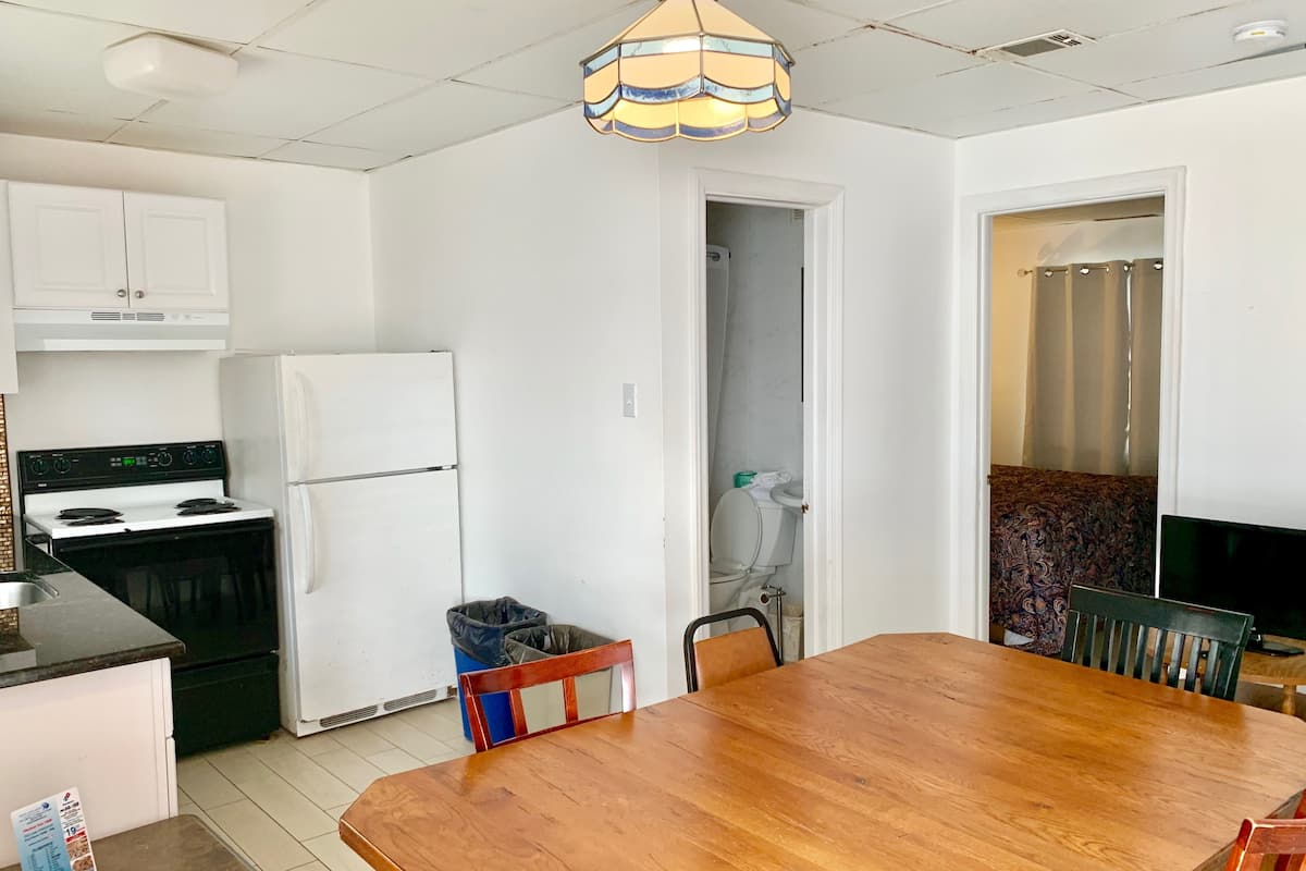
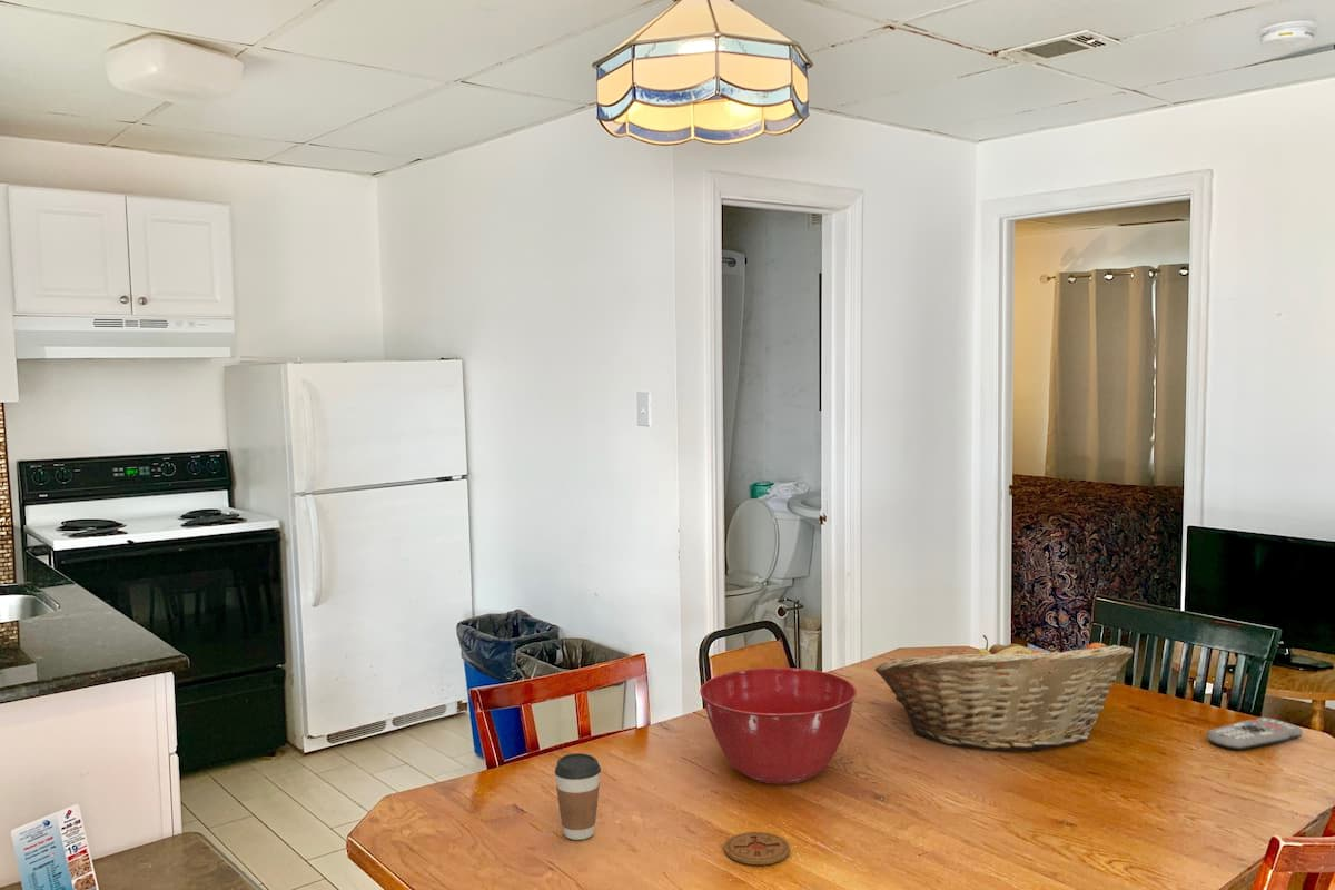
+ remote control [1206,716,1304,751]
+ coffee cup [554,752,602,841]
+ mixing bowl [699,666,858,785]
+ coaster [723,831,791,866]
+ fruit basket [874,634,1134,751]
